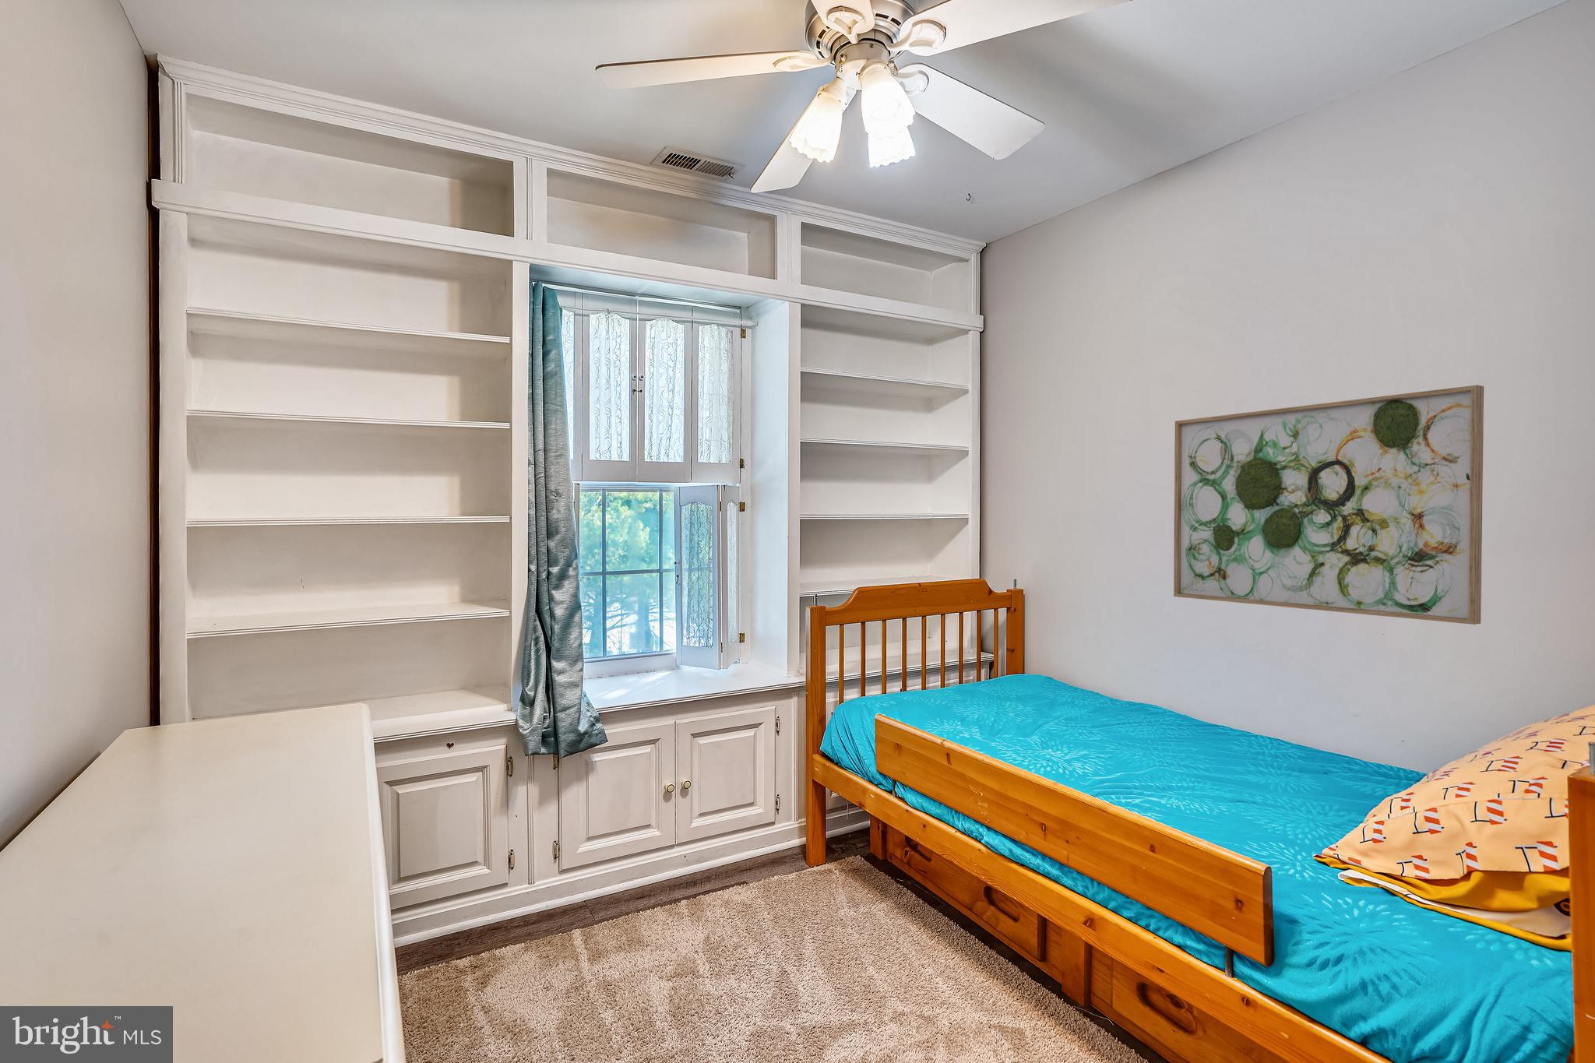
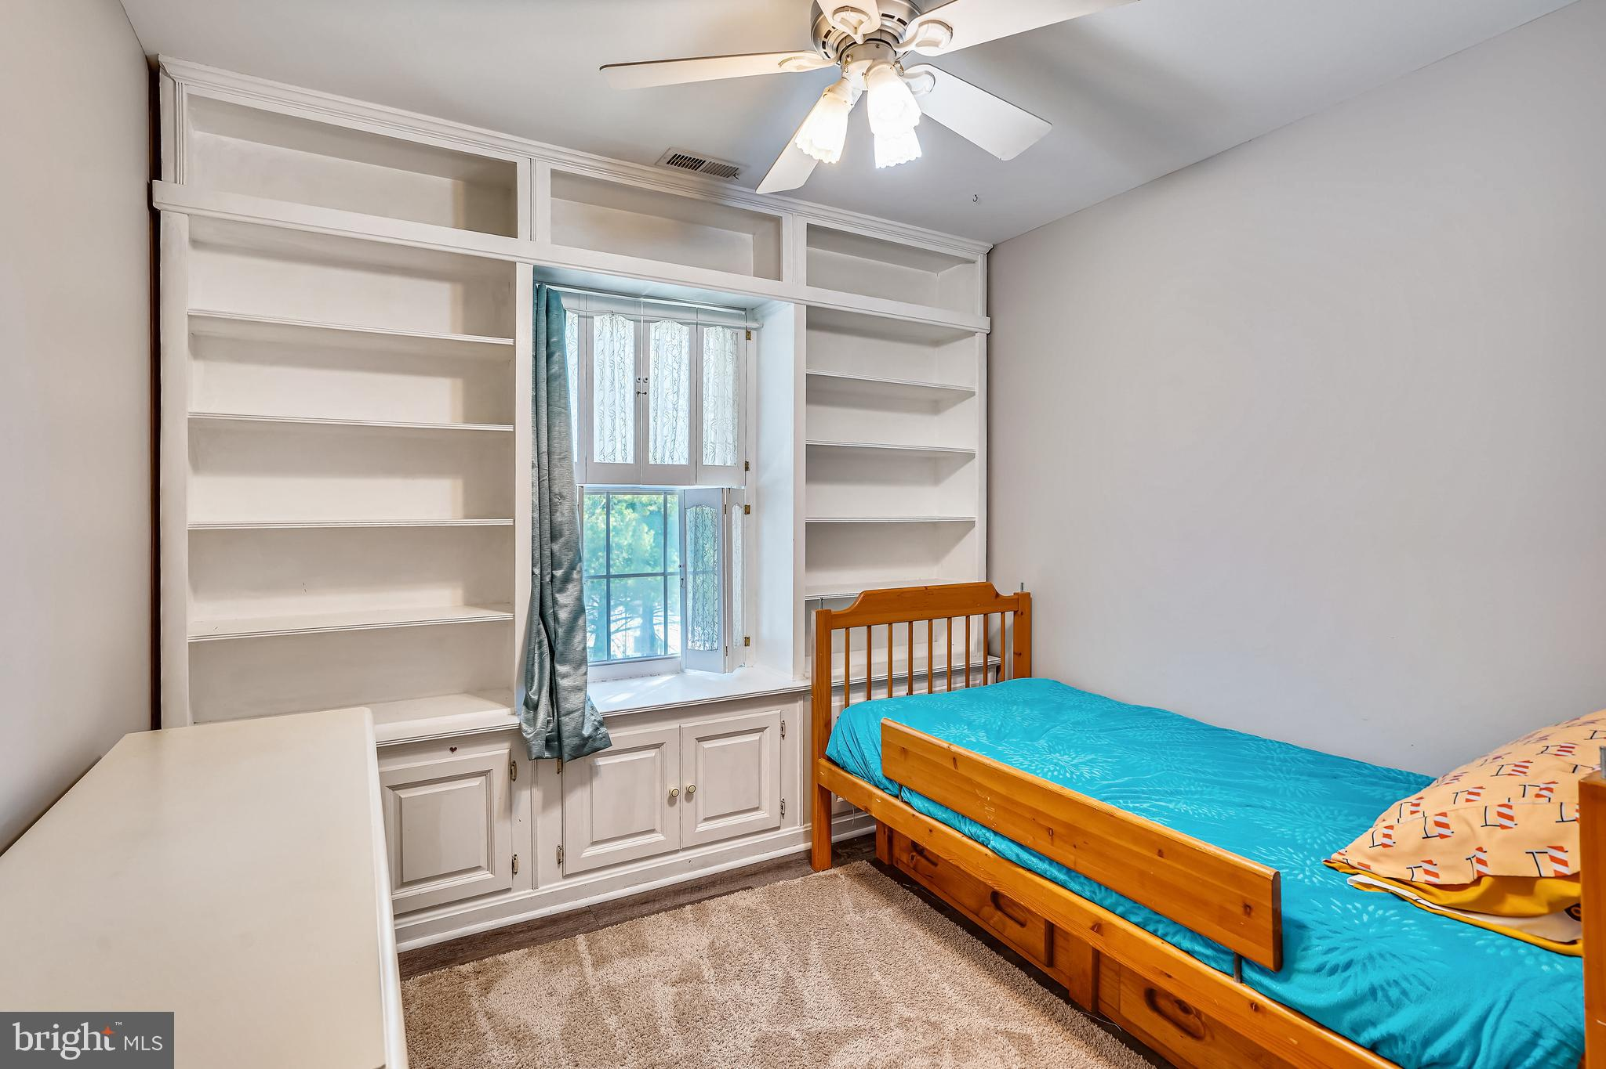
- wall art [1173,384,1485,625]
